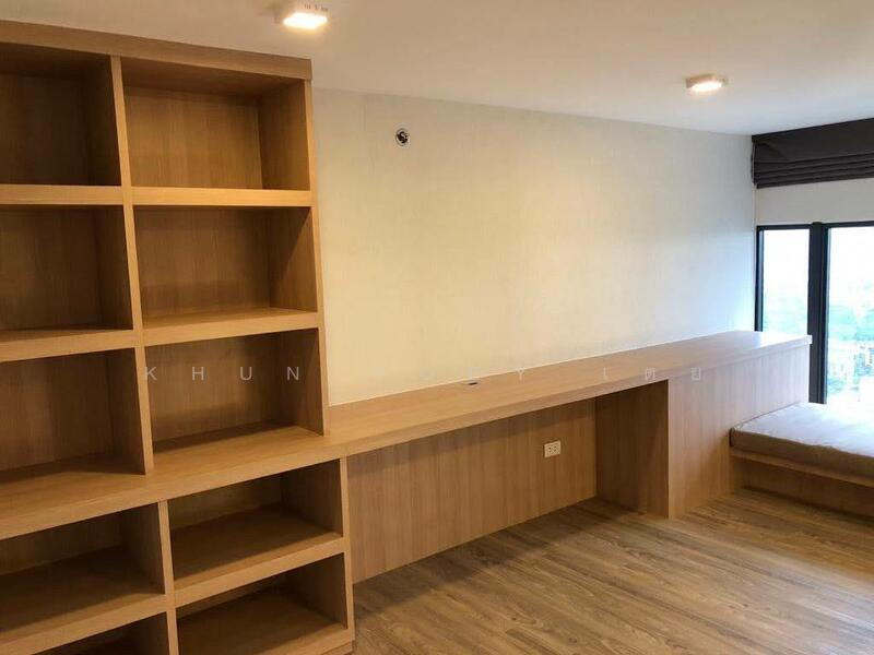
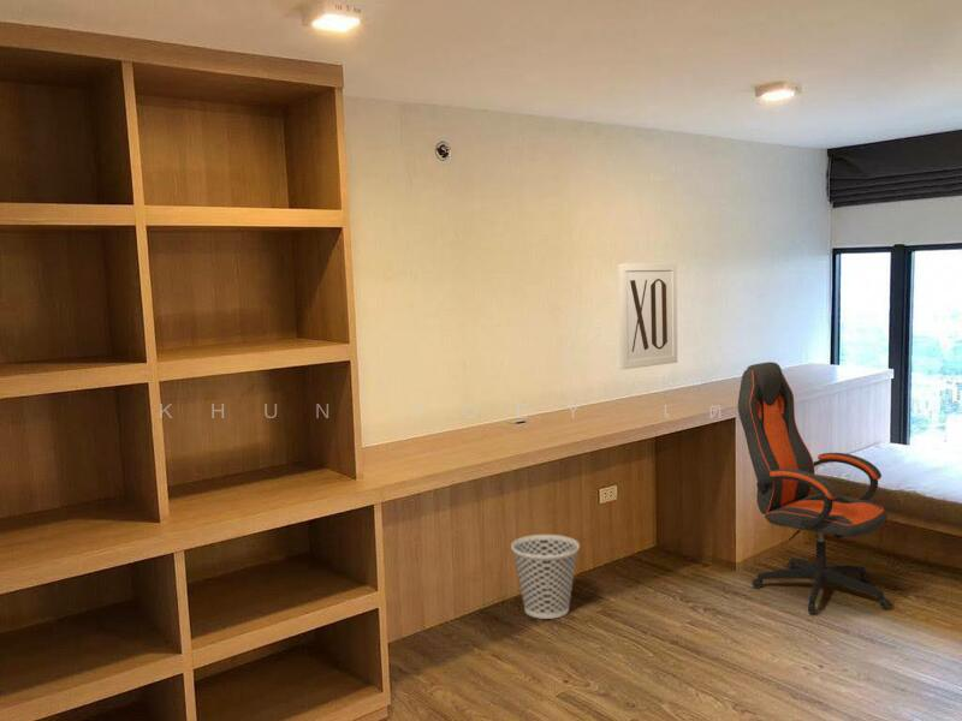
+ office chair [737,360,891,614]
+ wall art [617,262,678,370]
+ wastebasket [510,534,581,620]
